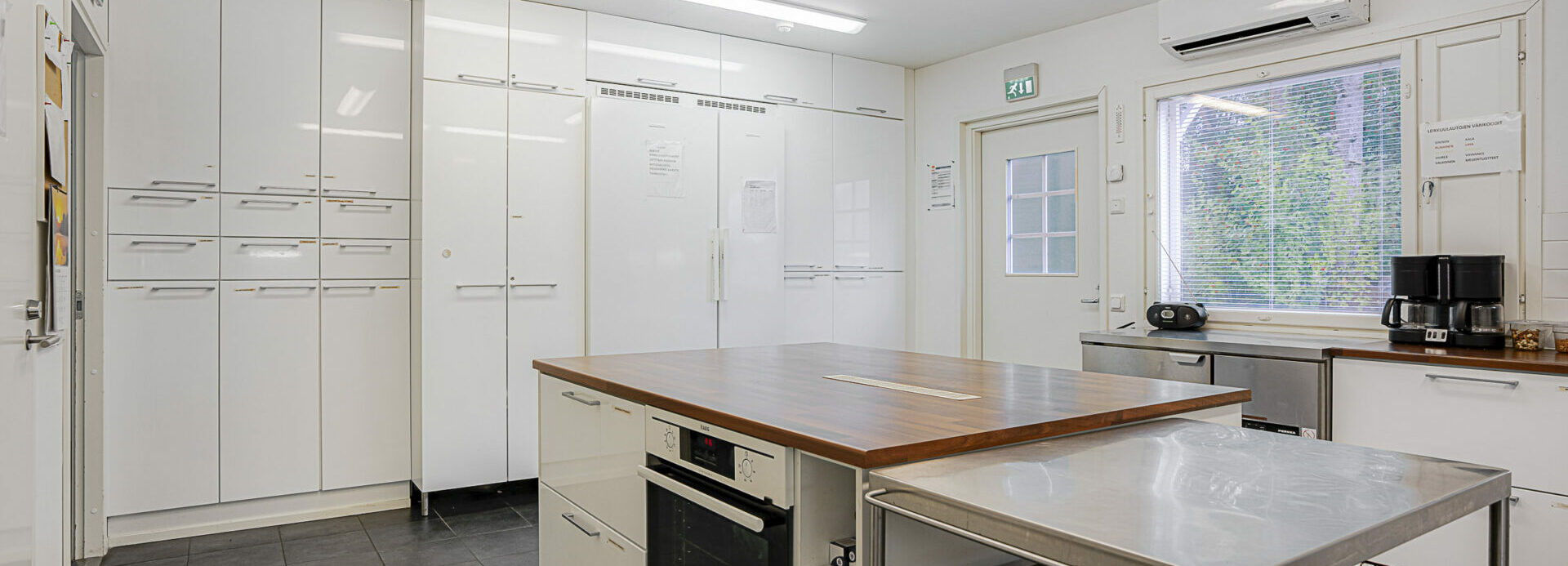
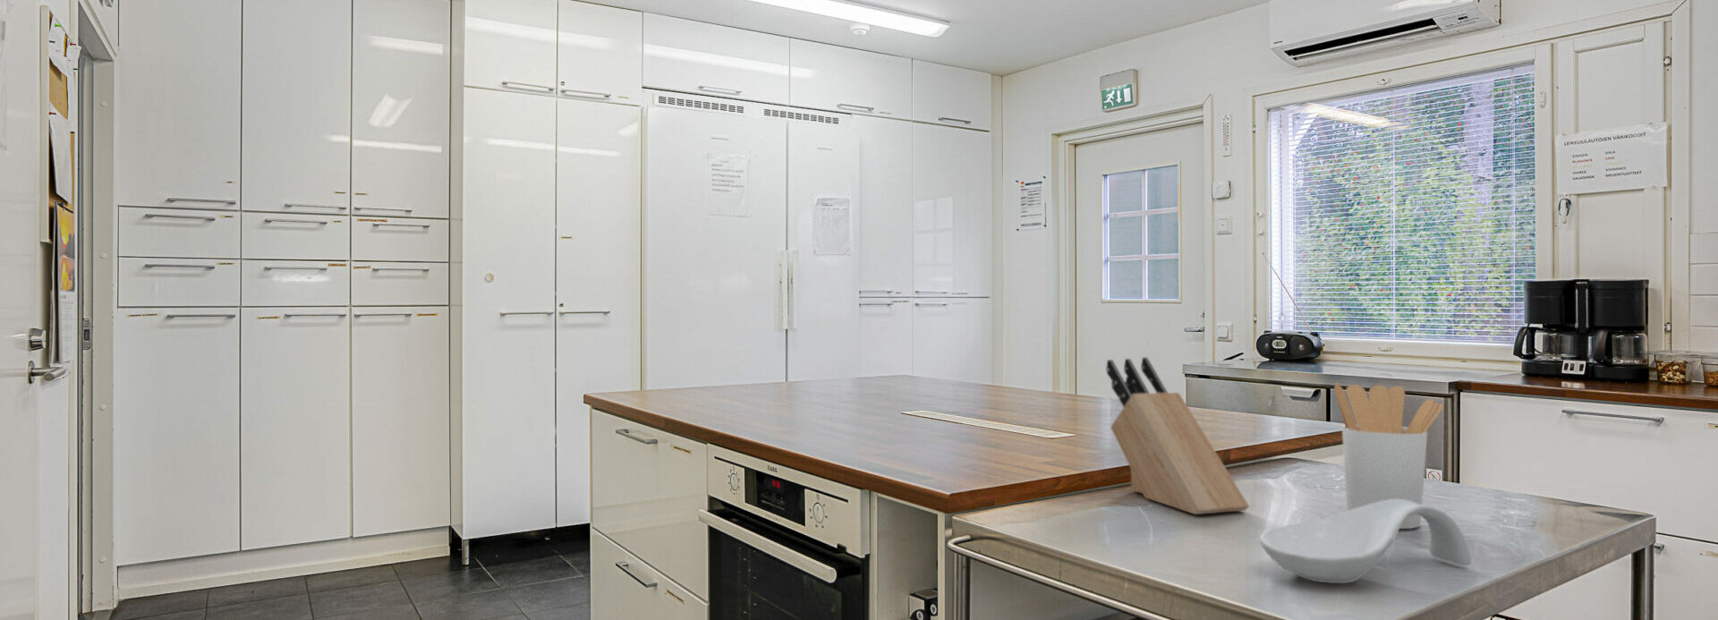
+ utensil holder [1333,381,1444,530]
+ spoon rest [1259,500,1471,584]
+ knife block [1106,356,1250,515]
